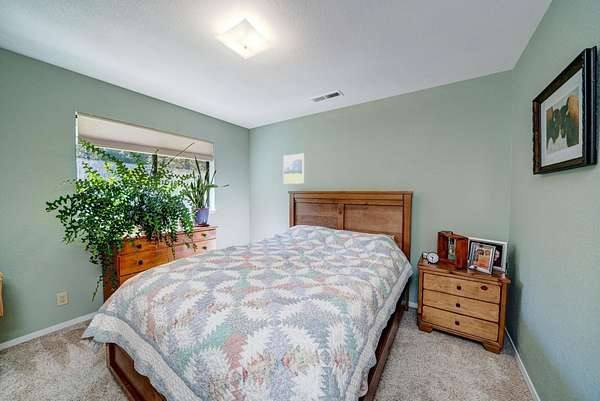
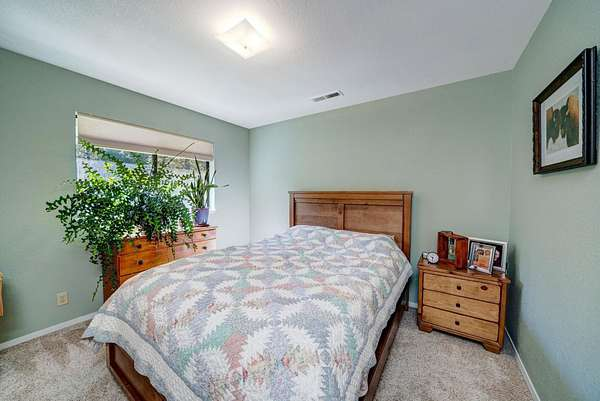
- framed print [282,153,305,185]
